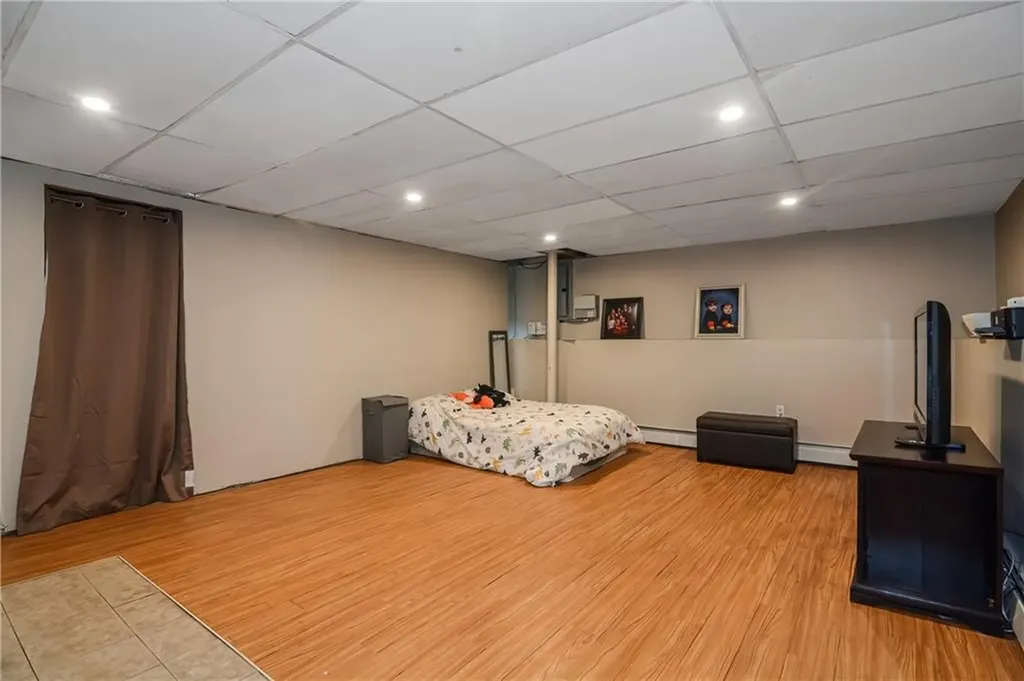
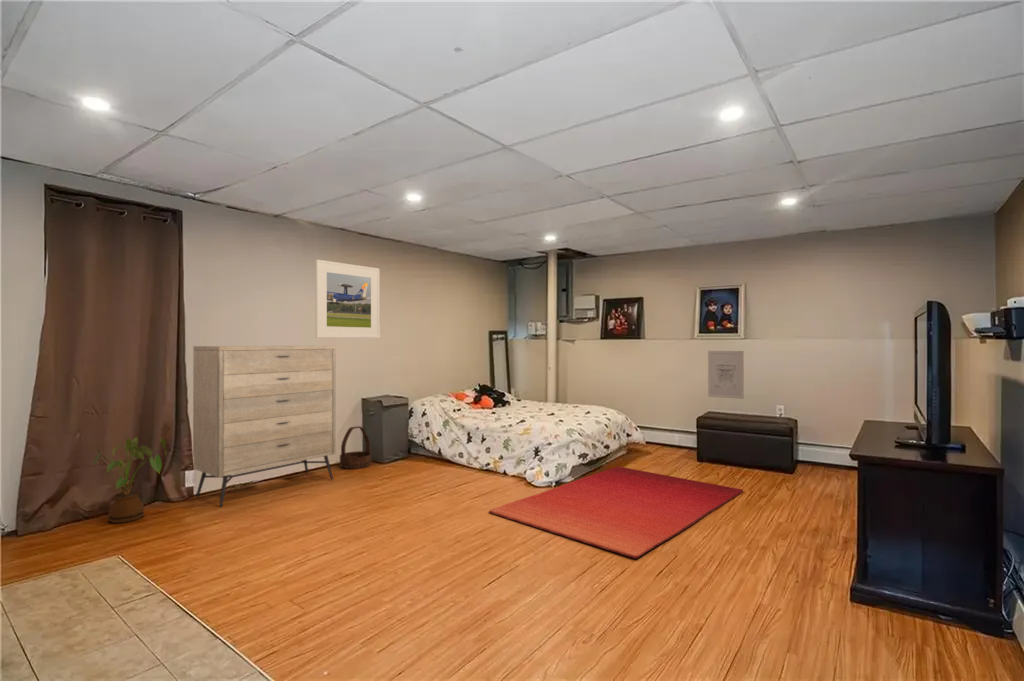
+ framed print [315,259,381,339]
+ basket [339,425,372,470]
+ dresser [192,345,336,508]
+ rug [488,466,744,559]
+ house plant [90,436,168,524]
+ wall art [707,350,745,400]
